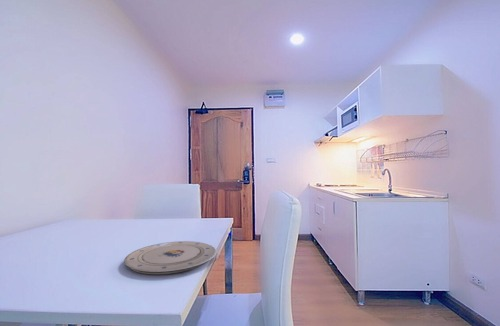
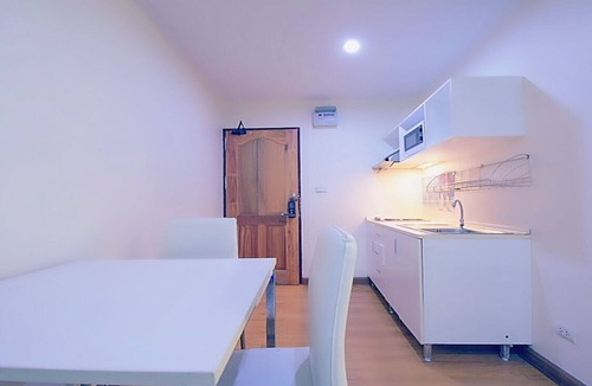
- plate [123,240,217,275]
